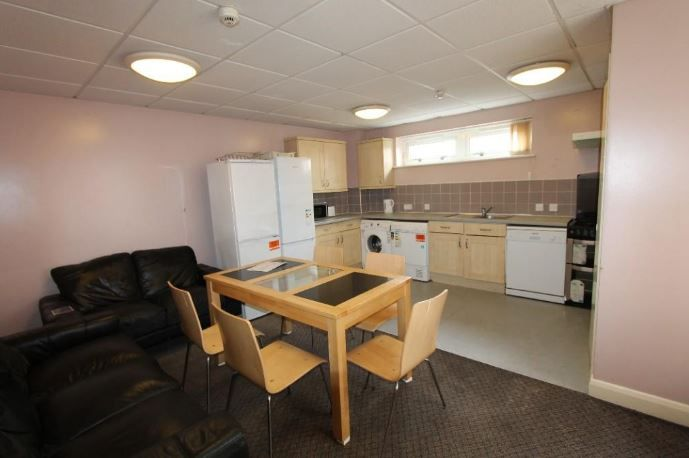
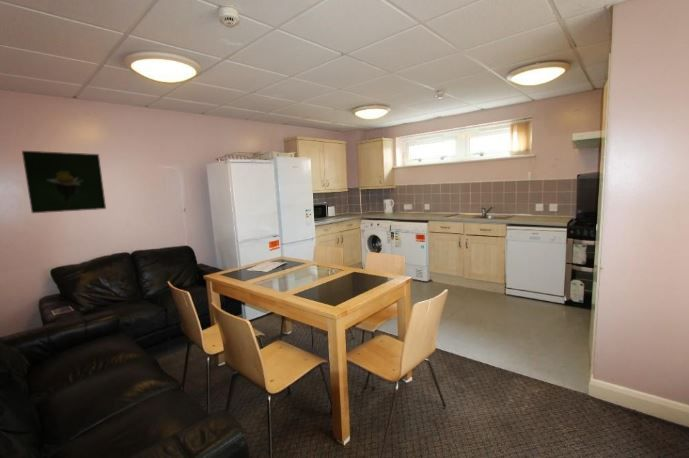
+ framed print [21,150,107,214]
